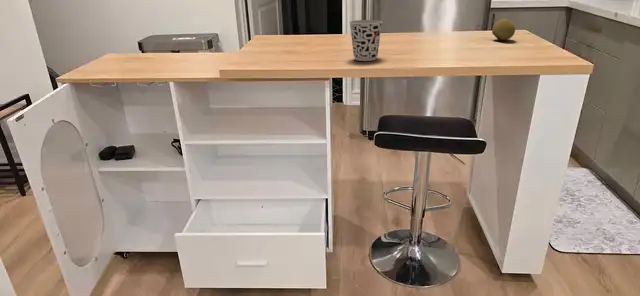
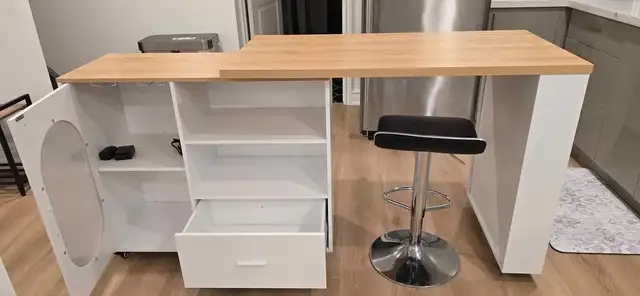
- fruit [491,18,516,41]
- cup [349,19,383,62]
